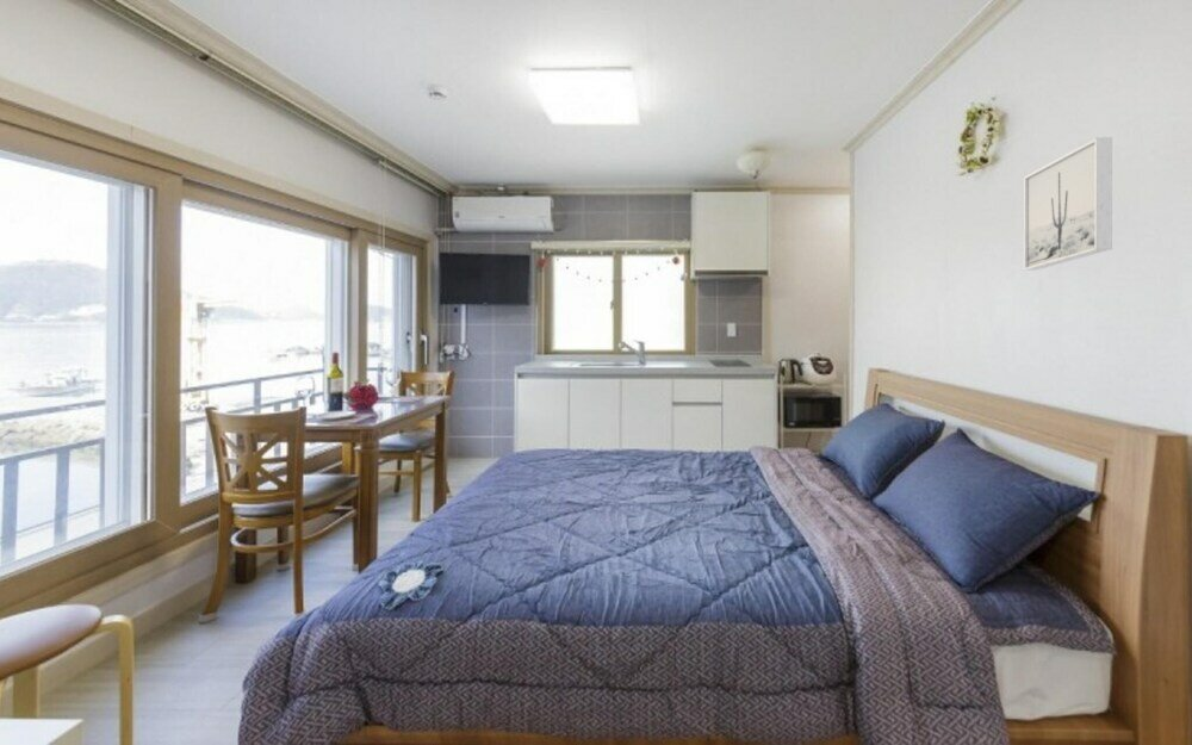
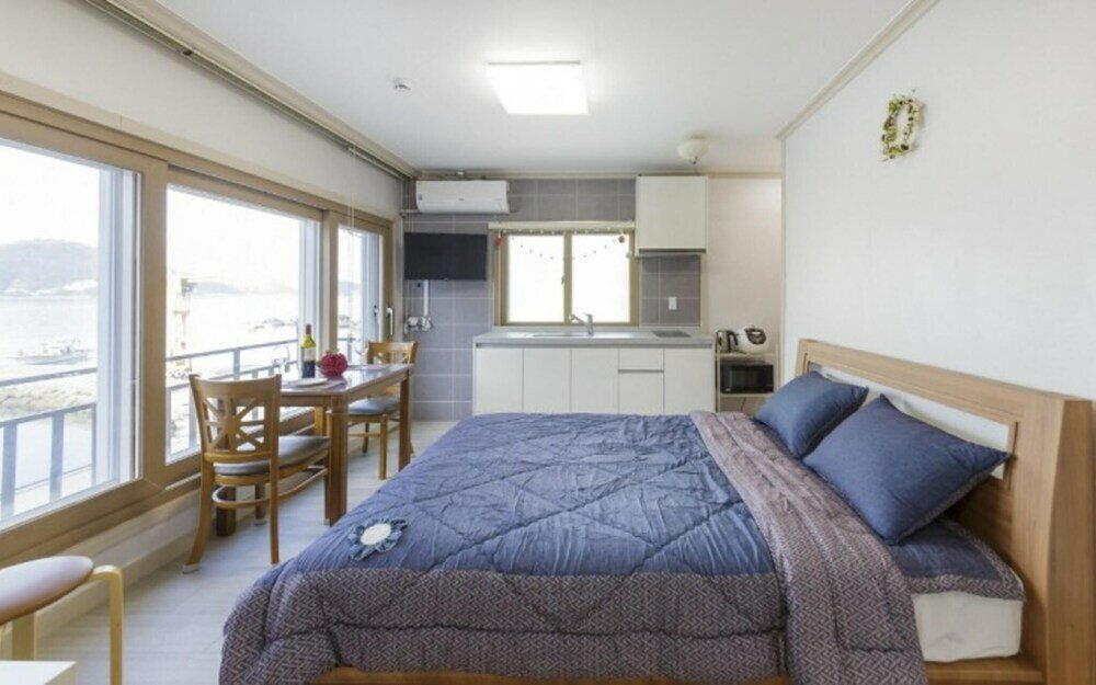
- wall art [1023,136,1113,272]
